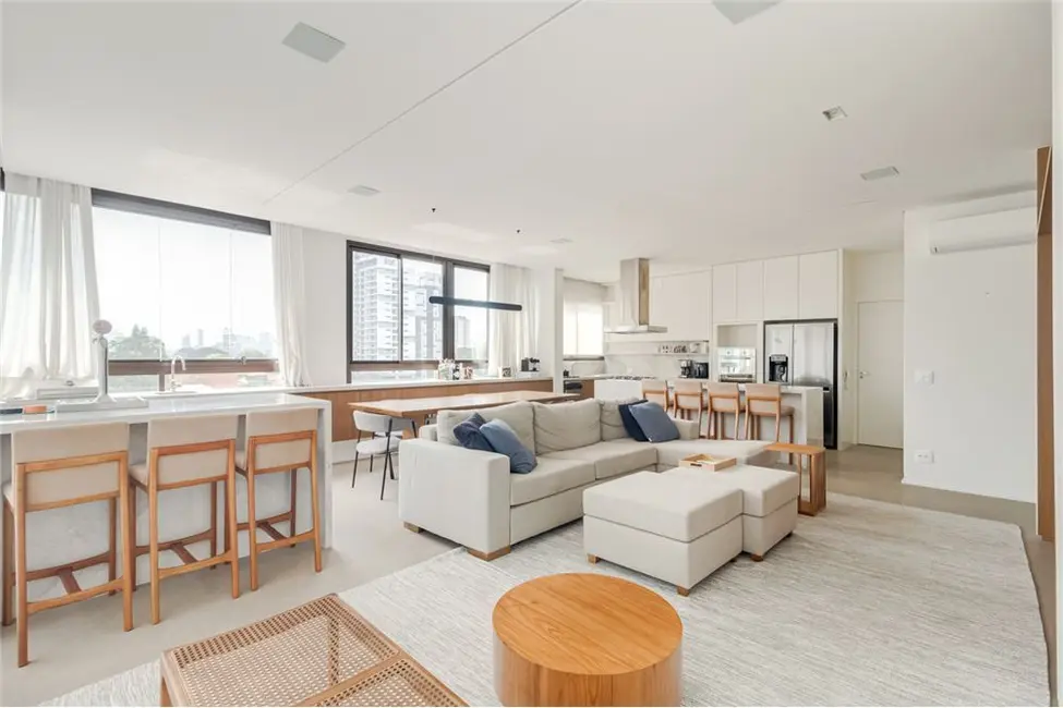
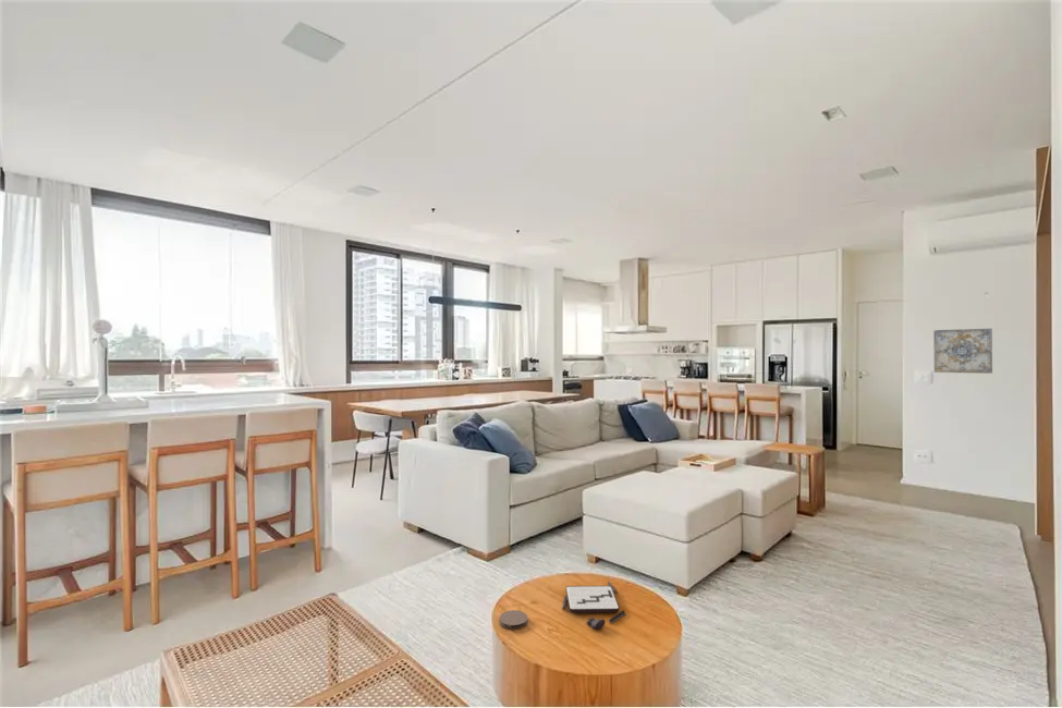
+ wall art [932,328,993,375]
+ coaster [499,609,528,631]
+ board game [561,581,627,630]
